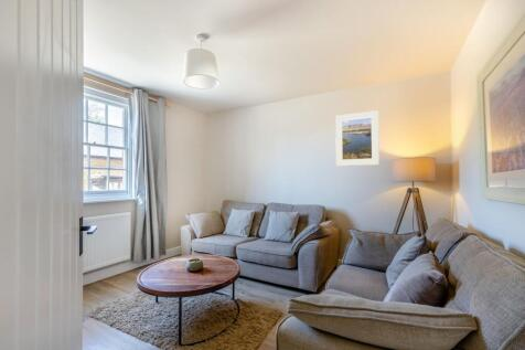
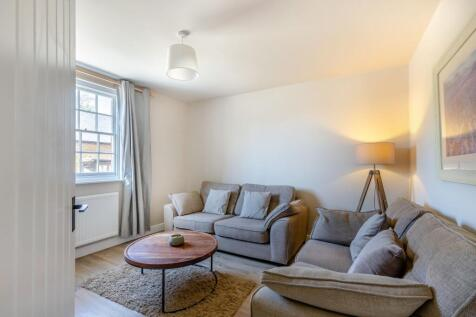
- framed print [334,109,381,167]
